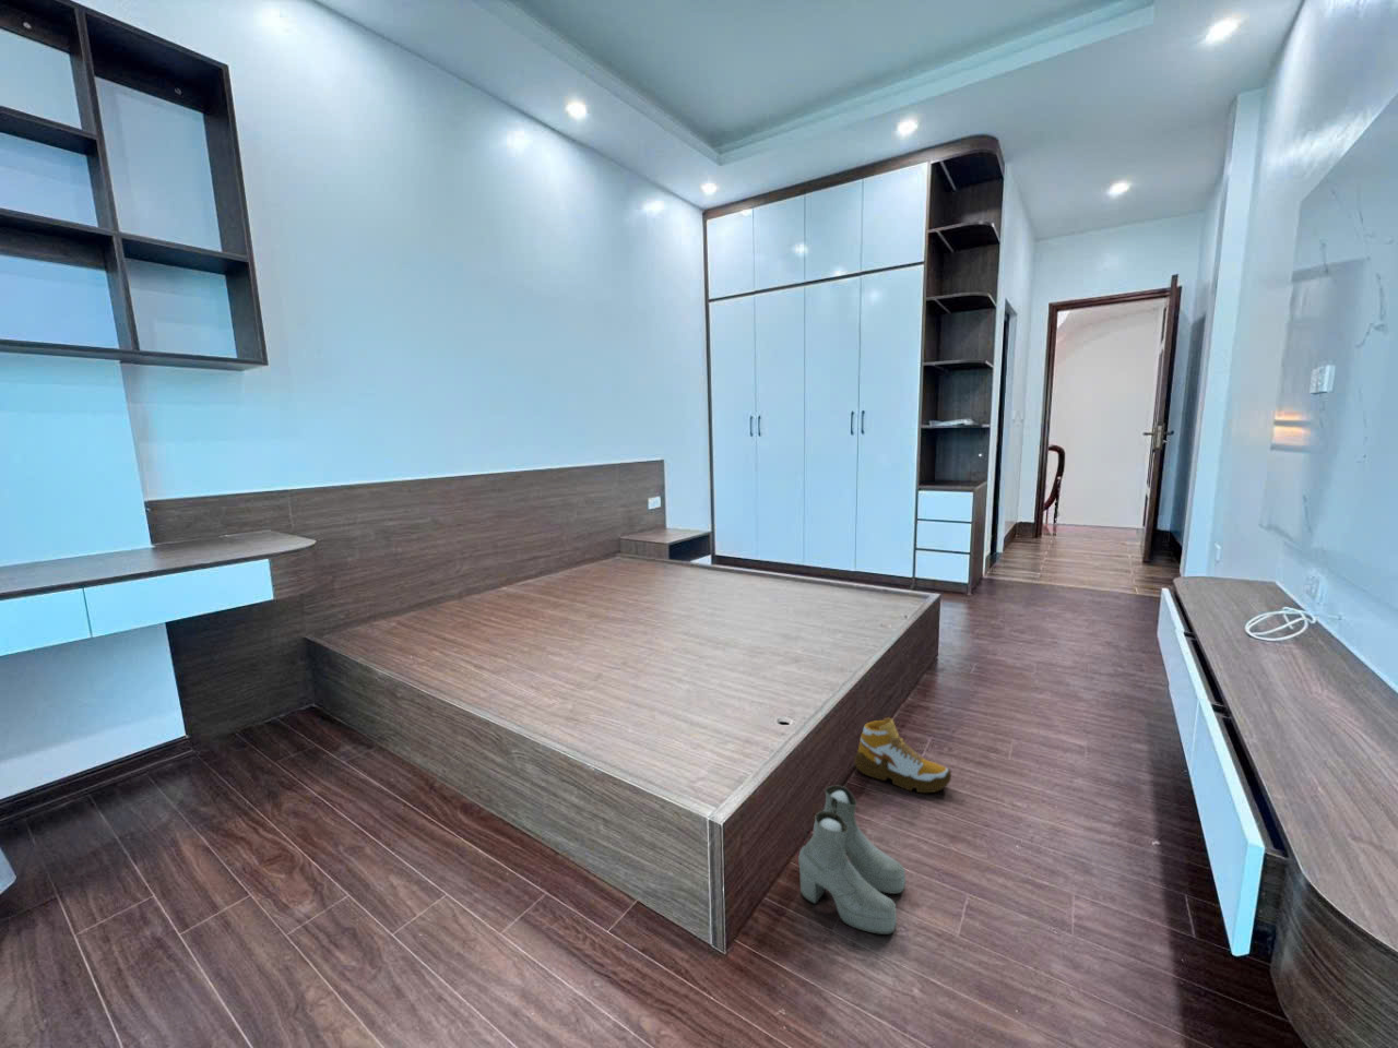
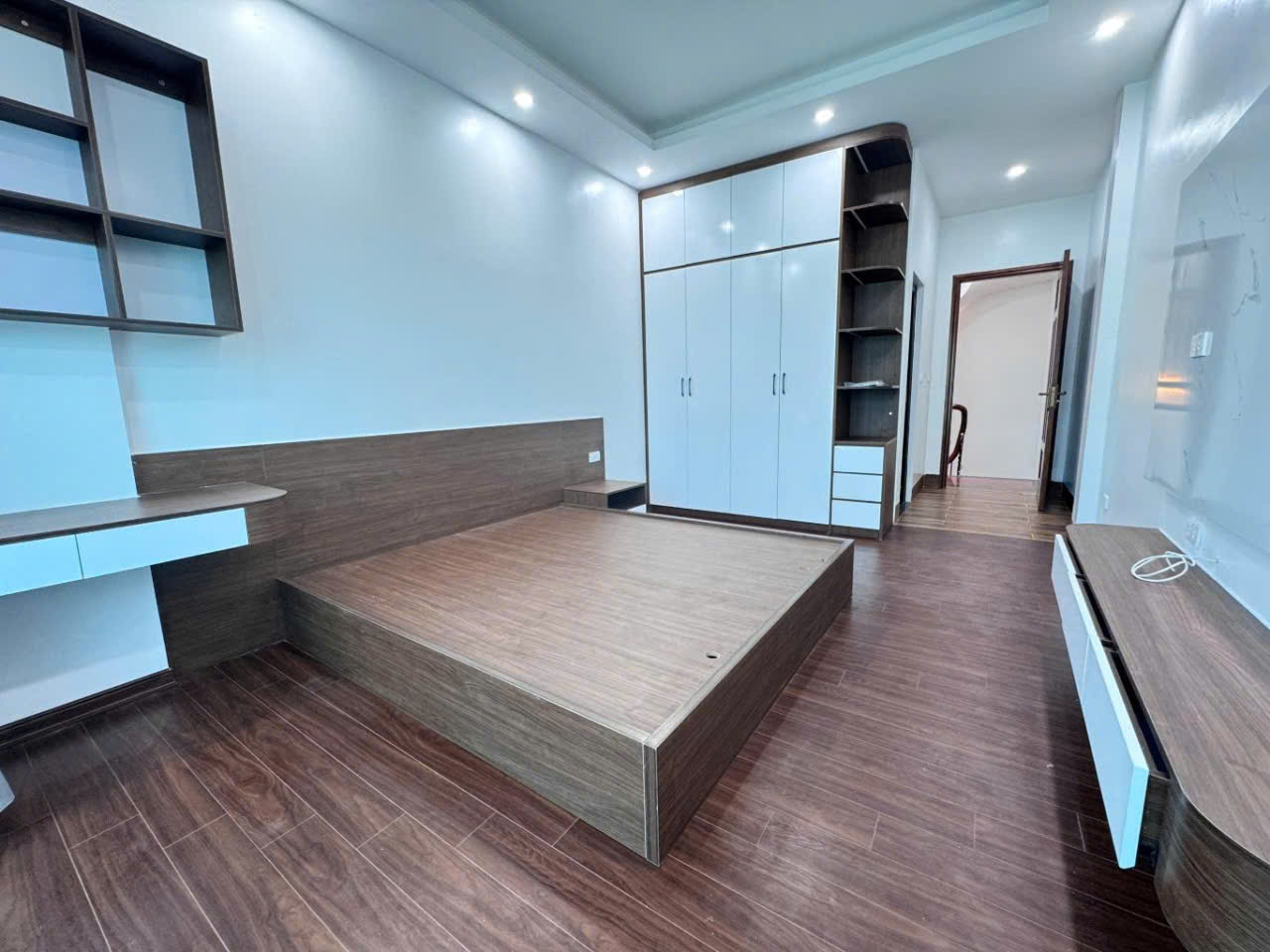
- shoe [854,718,952,794]
- boots [797,785,907,936]
